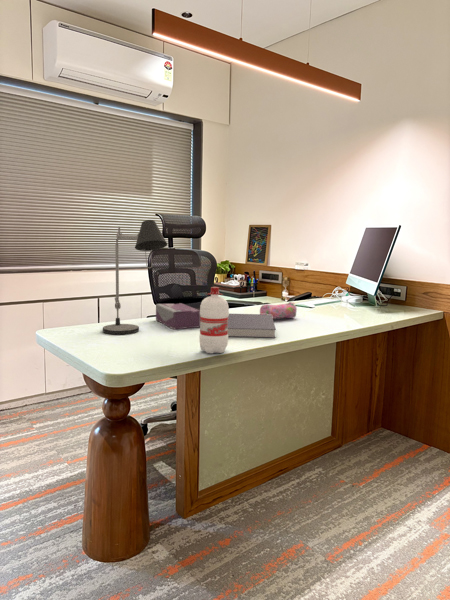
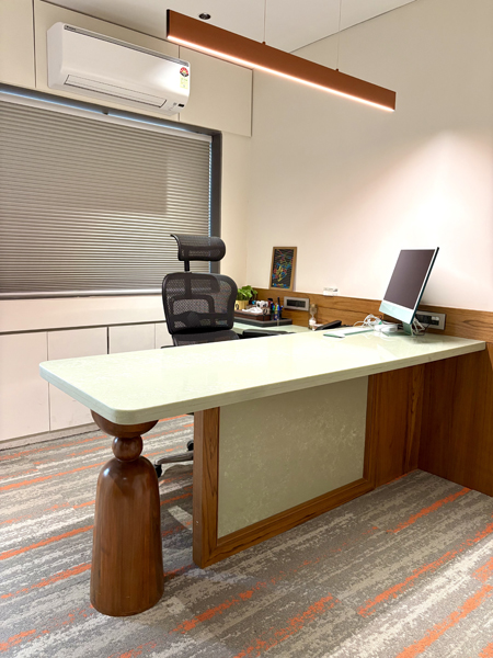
- water bottle [198,286,230,354]
- tissue box [155,302,200,330]
- pencil case [259,301,298,320]
- book [228,313,277,339]
- desk lamp [102,219,168,335]
